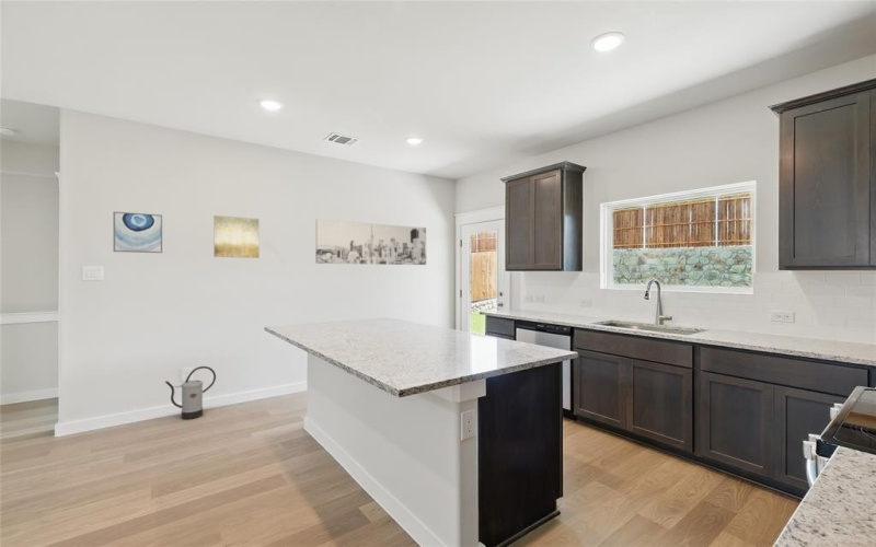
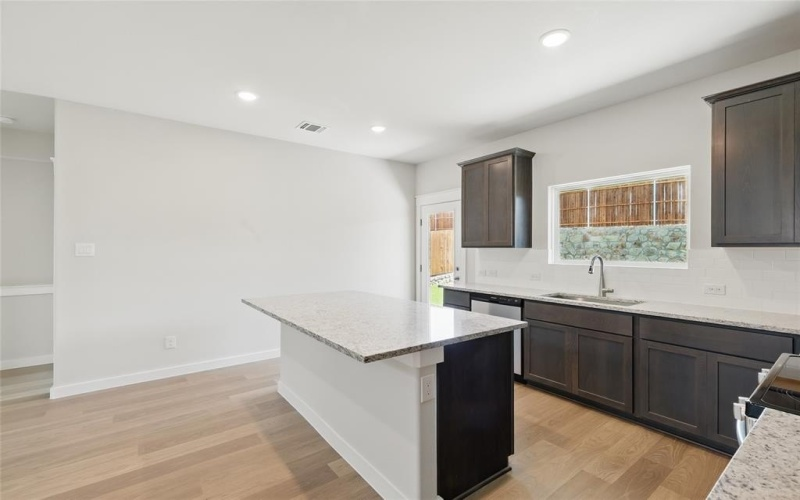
- watering can [164,365,217,420]
- wall art [214,214,260,259]
- wall art [314,218,427,266]
- wall art [112,210,163,254]
